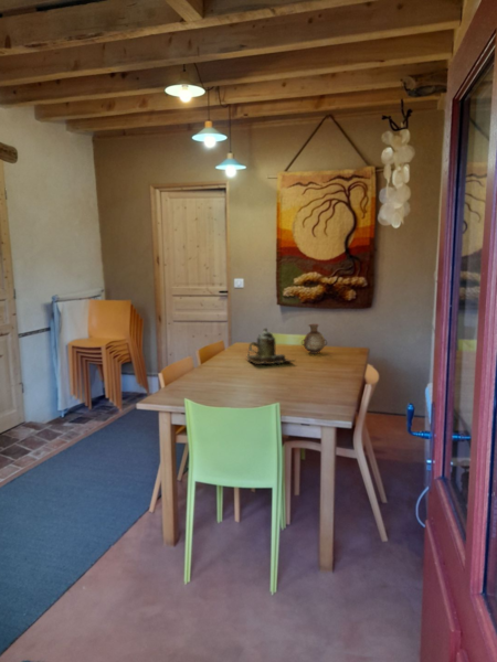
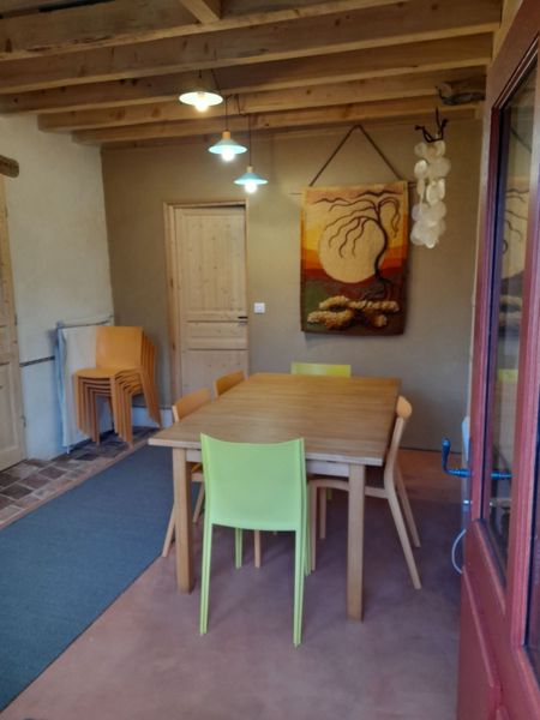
- teapot [246,327,296,366]
- vase [300,323,328,355]
